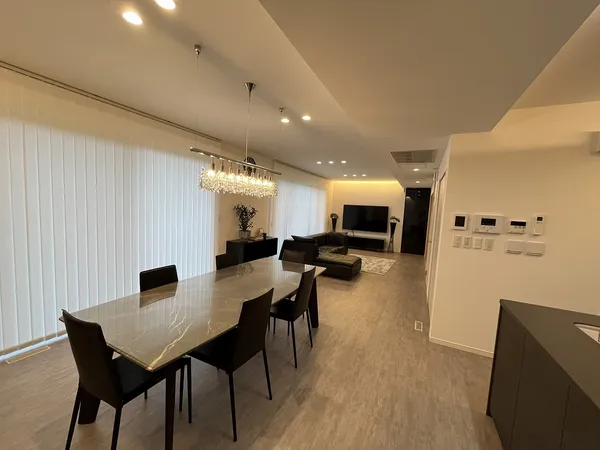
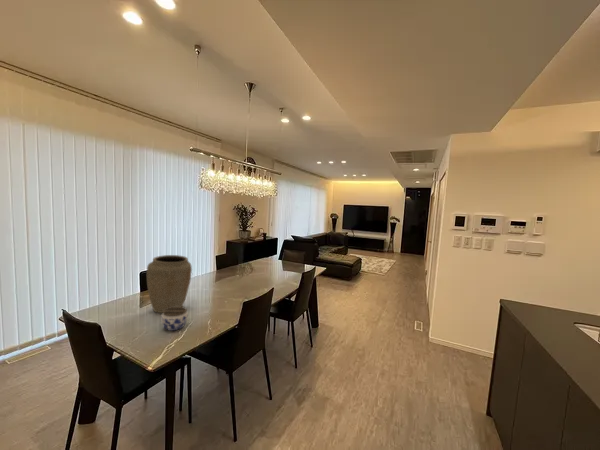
+ jar [160,306,189,332]
+ vase [146,254,193,314]
